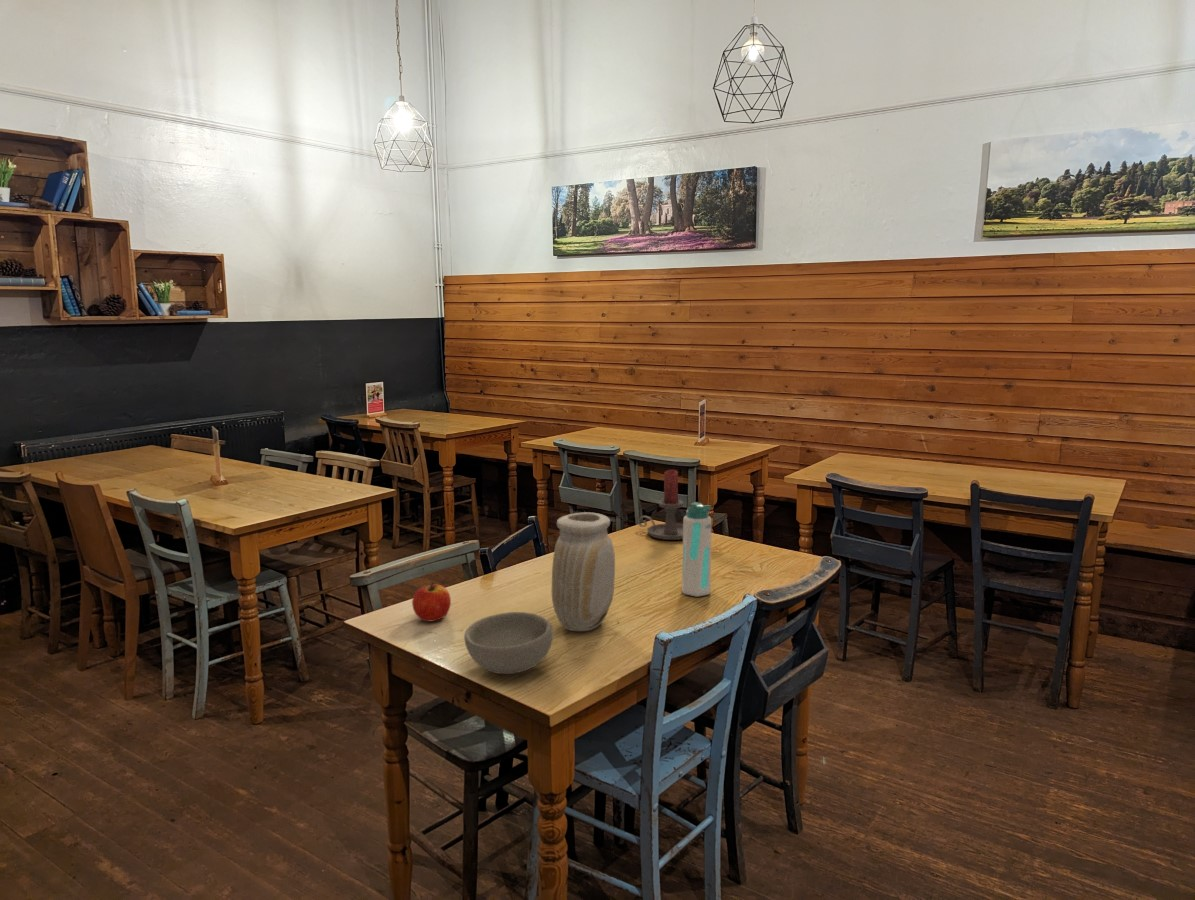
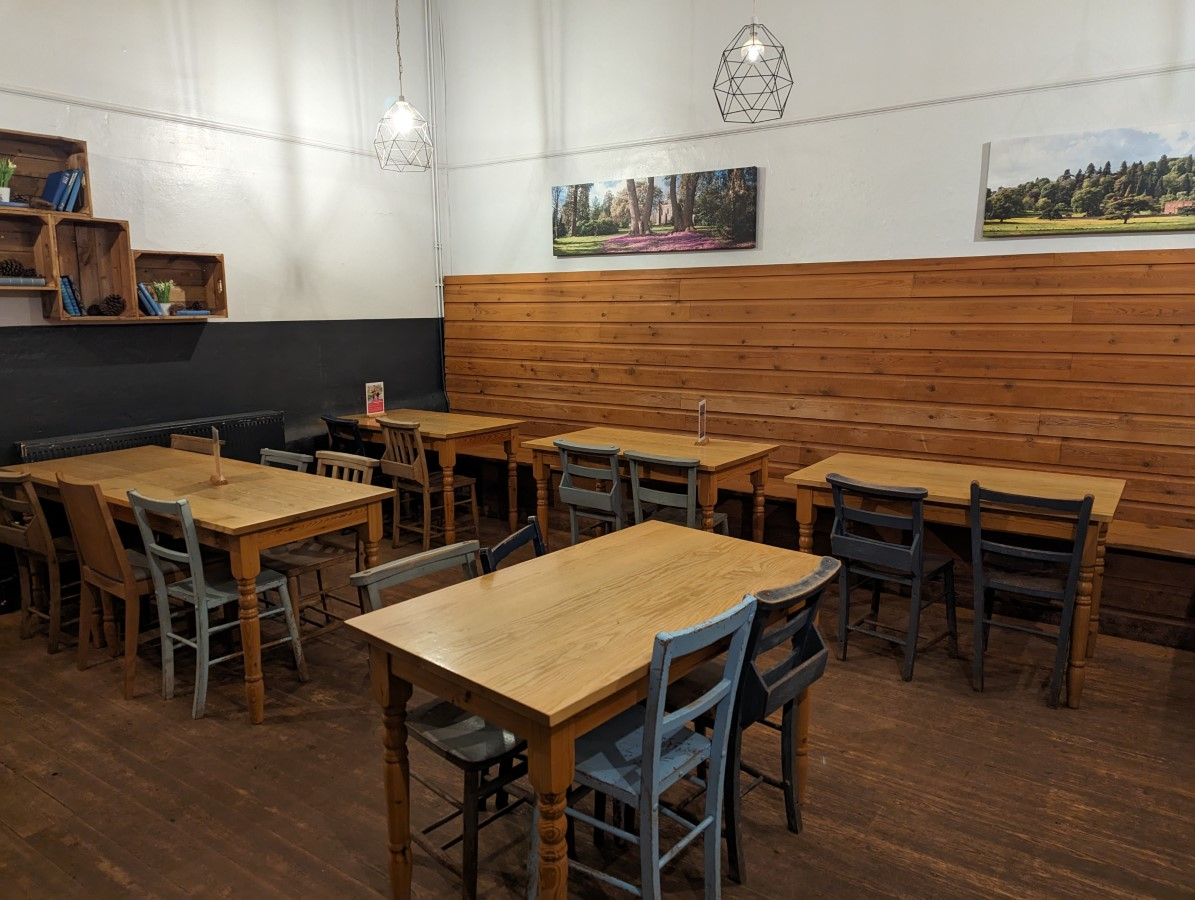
- vase [551,511,616,632]
- apple [411,581,452,622]
- water bottle [681,501,712,598]
- bowl [463,611,555,675]
- candle holder [637,469,684,541]
